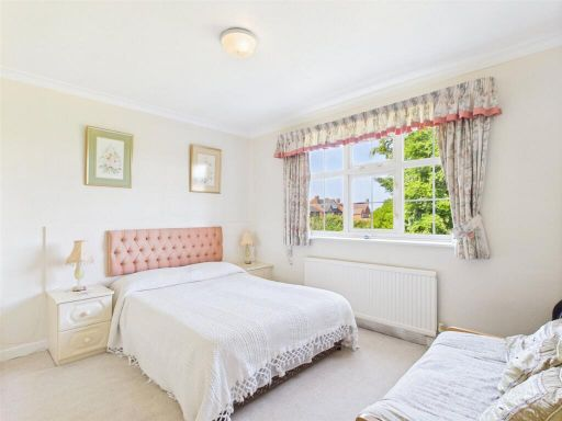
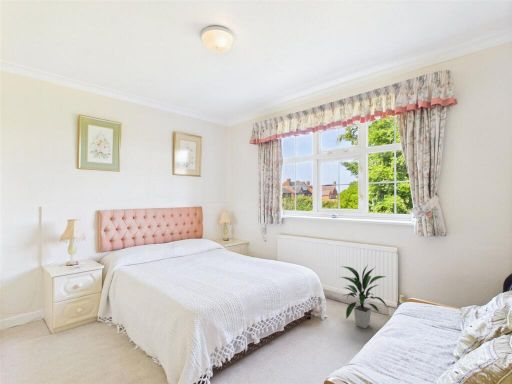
+ indoor plant [340,264,388,329]
